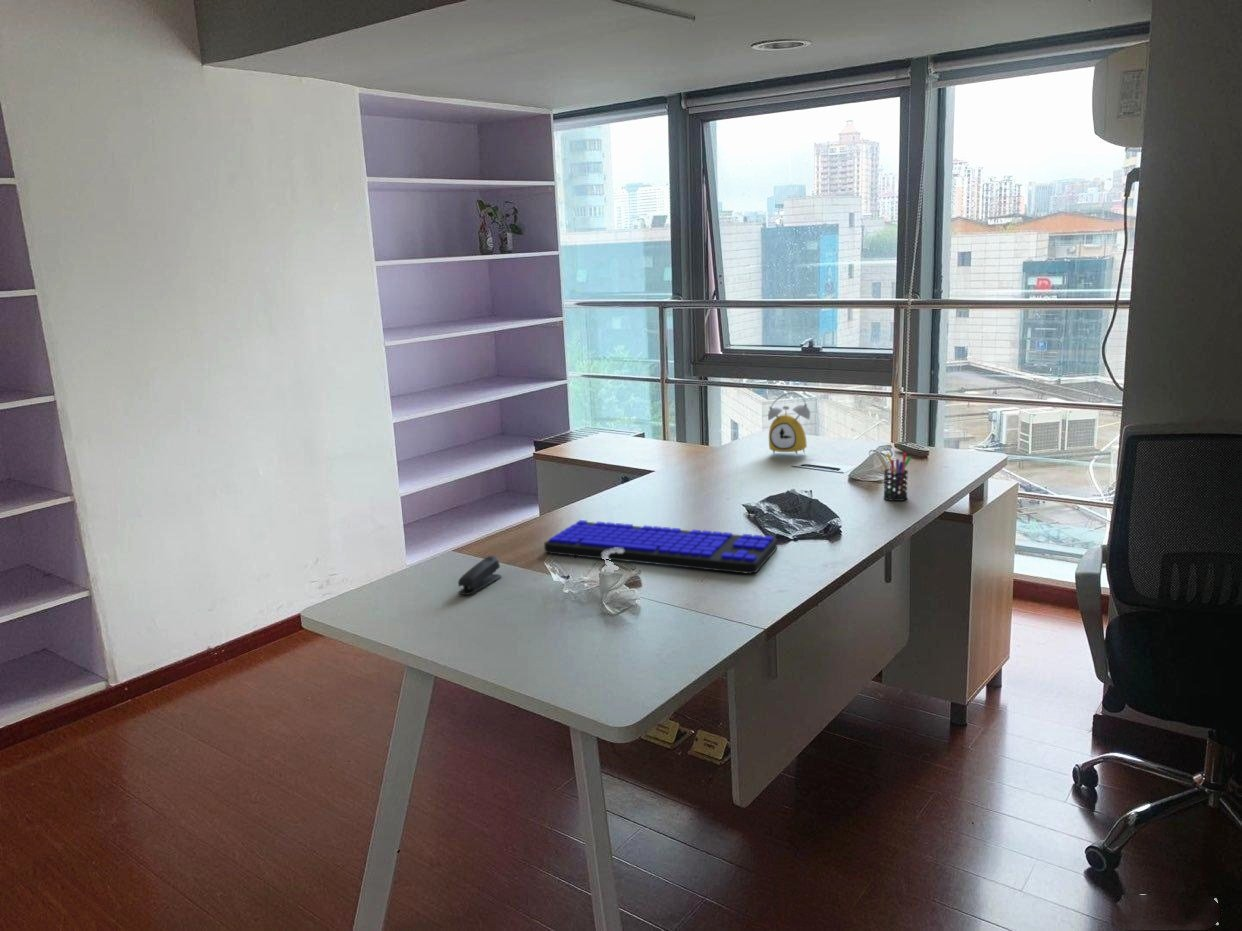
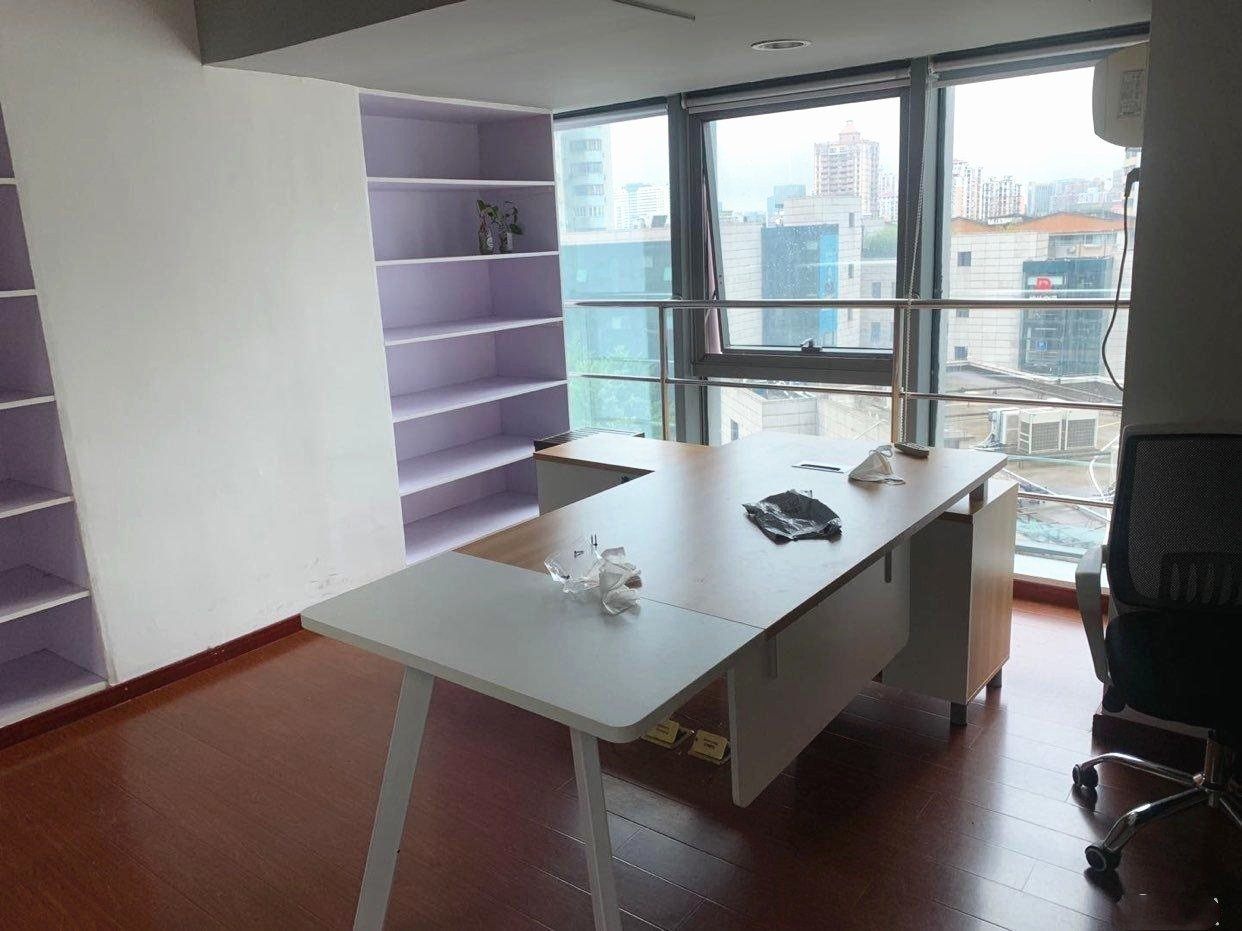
- keyboard [543,519,778,575]
- stapler [457,555,503,596]
- pen holder [882,452,912,502]
- alarm clock [767,391,811,457]
